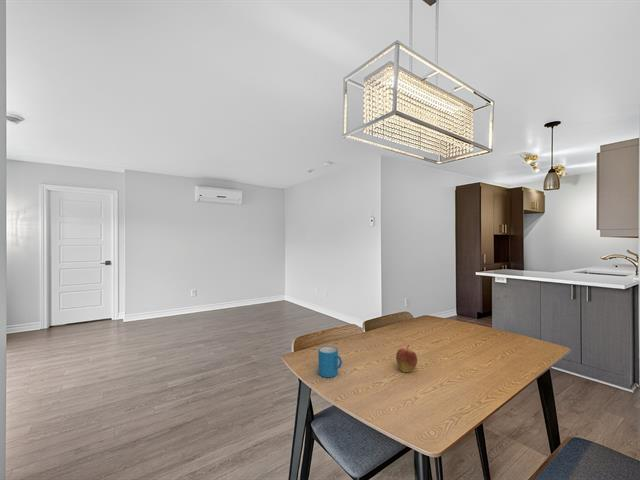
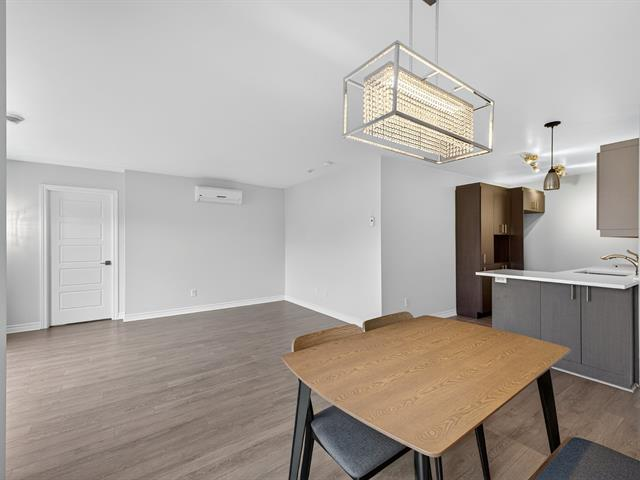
- mug [317,345,343,378]
- apple [395,344,418,373]
